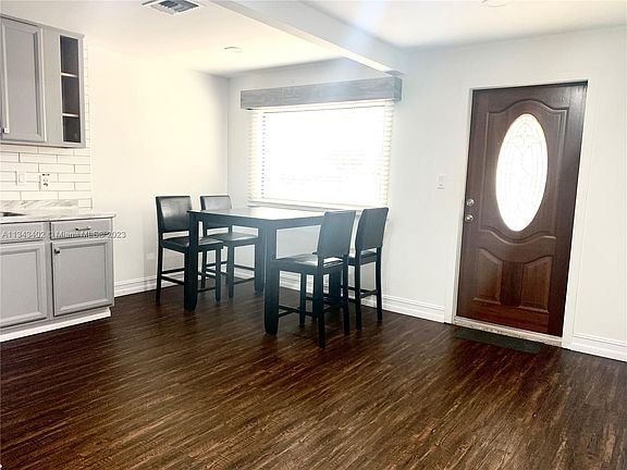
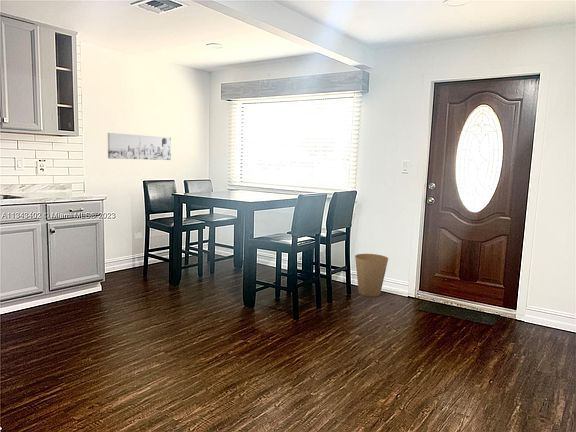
+ wall art [107,132,172,161]
+ trash can [354,253,389,298]
